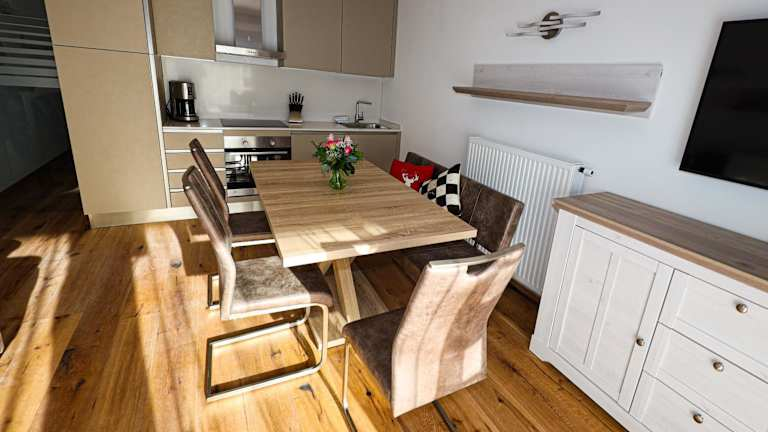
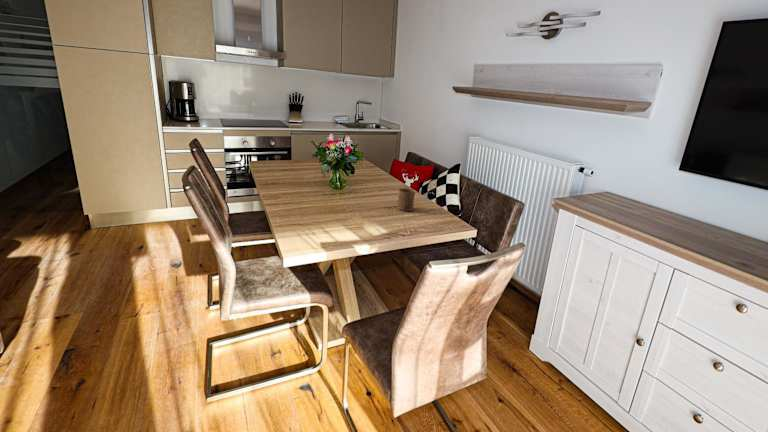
+ cup [396,187,416,212]
